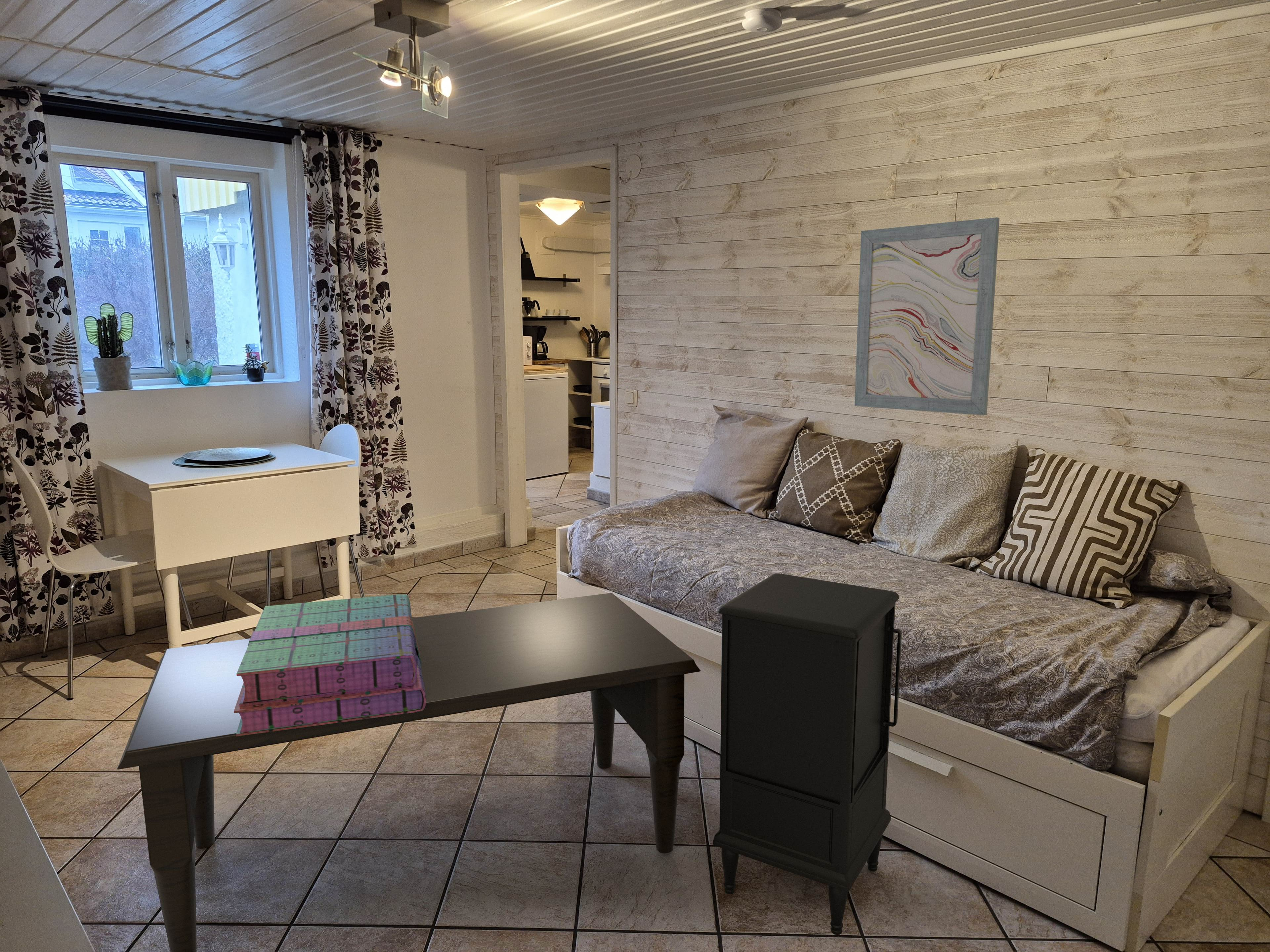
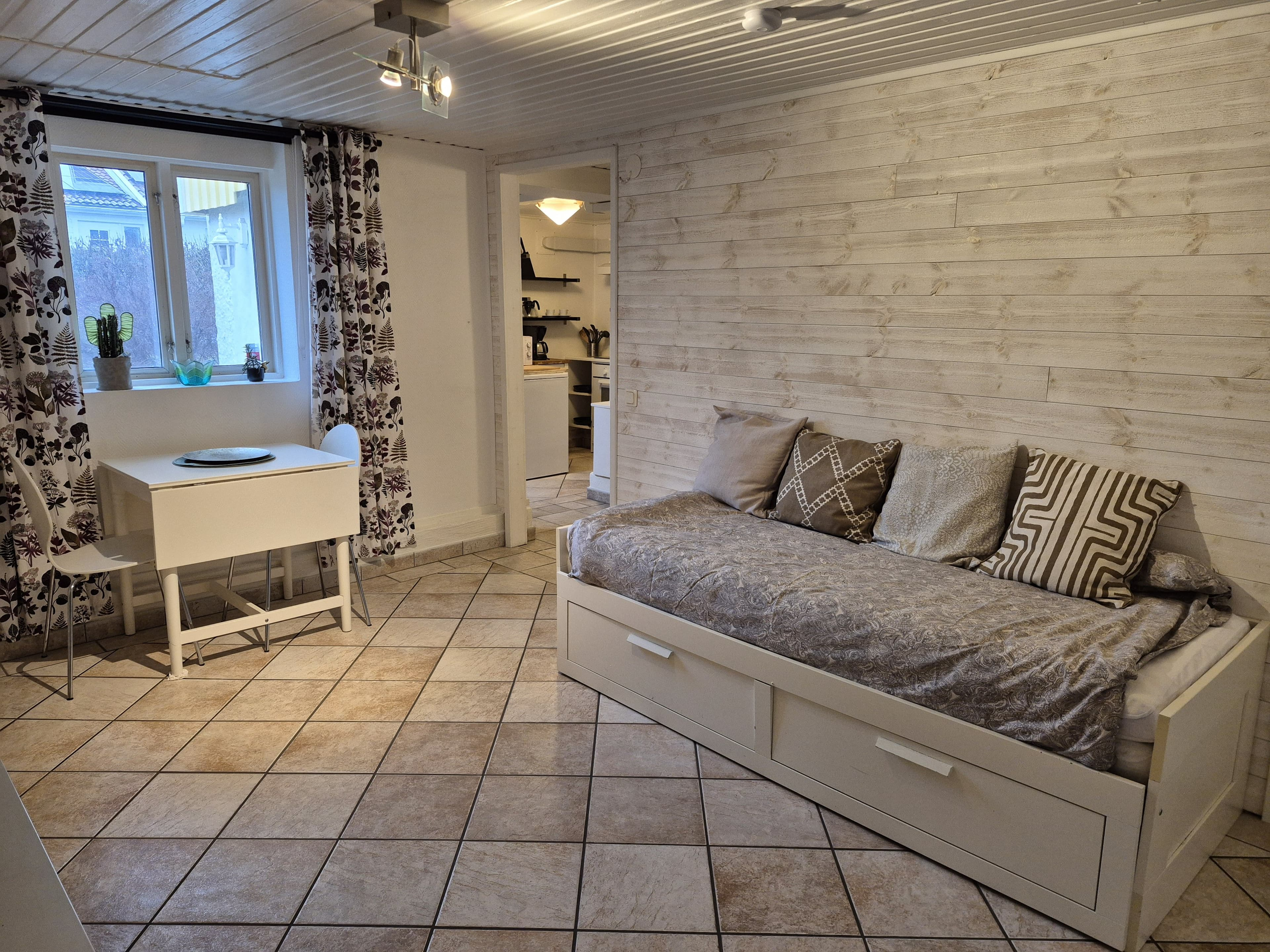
- coffee table [117,593,701,952]
- wall art [854,217,1000,416]
- nightstand [713,573,902,935]
- books [234,594,426,736]
